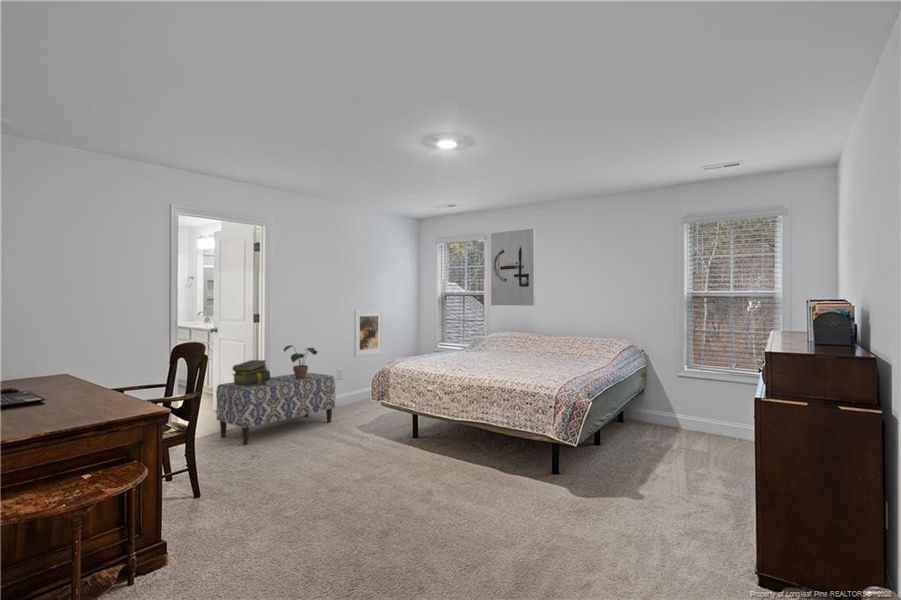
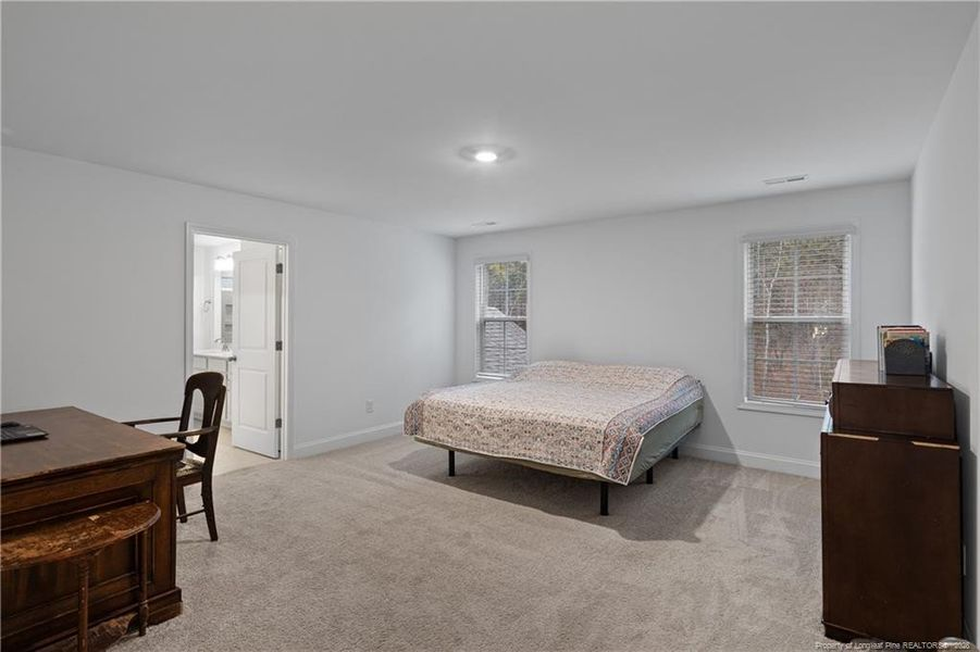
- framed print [353,309,384,358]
- stack of books [231,359,271,387]
- wall art [490,228,536,306]
- bench [215,371,336,445]
- potted plant [283,344,318,379]
